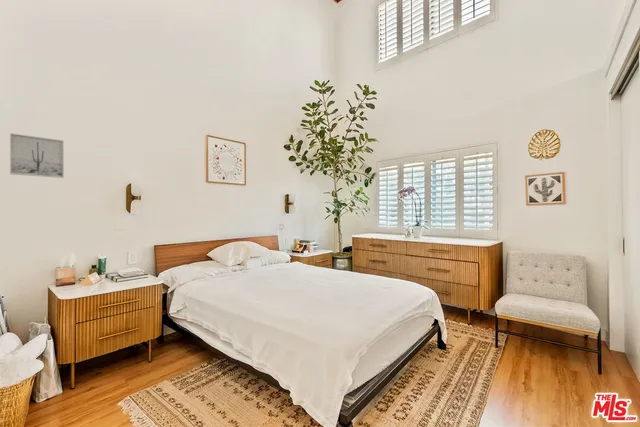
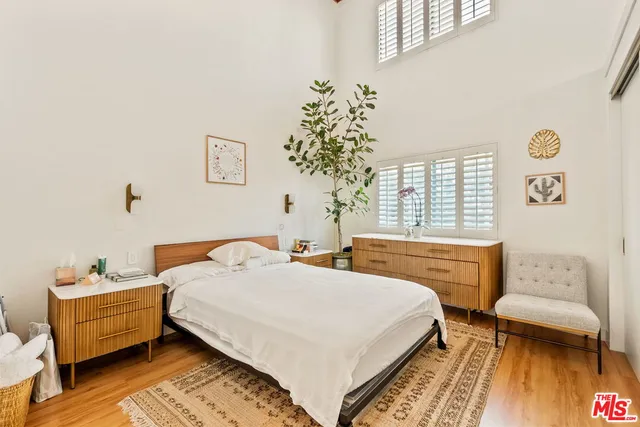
- wall art [9,132,65,179]
